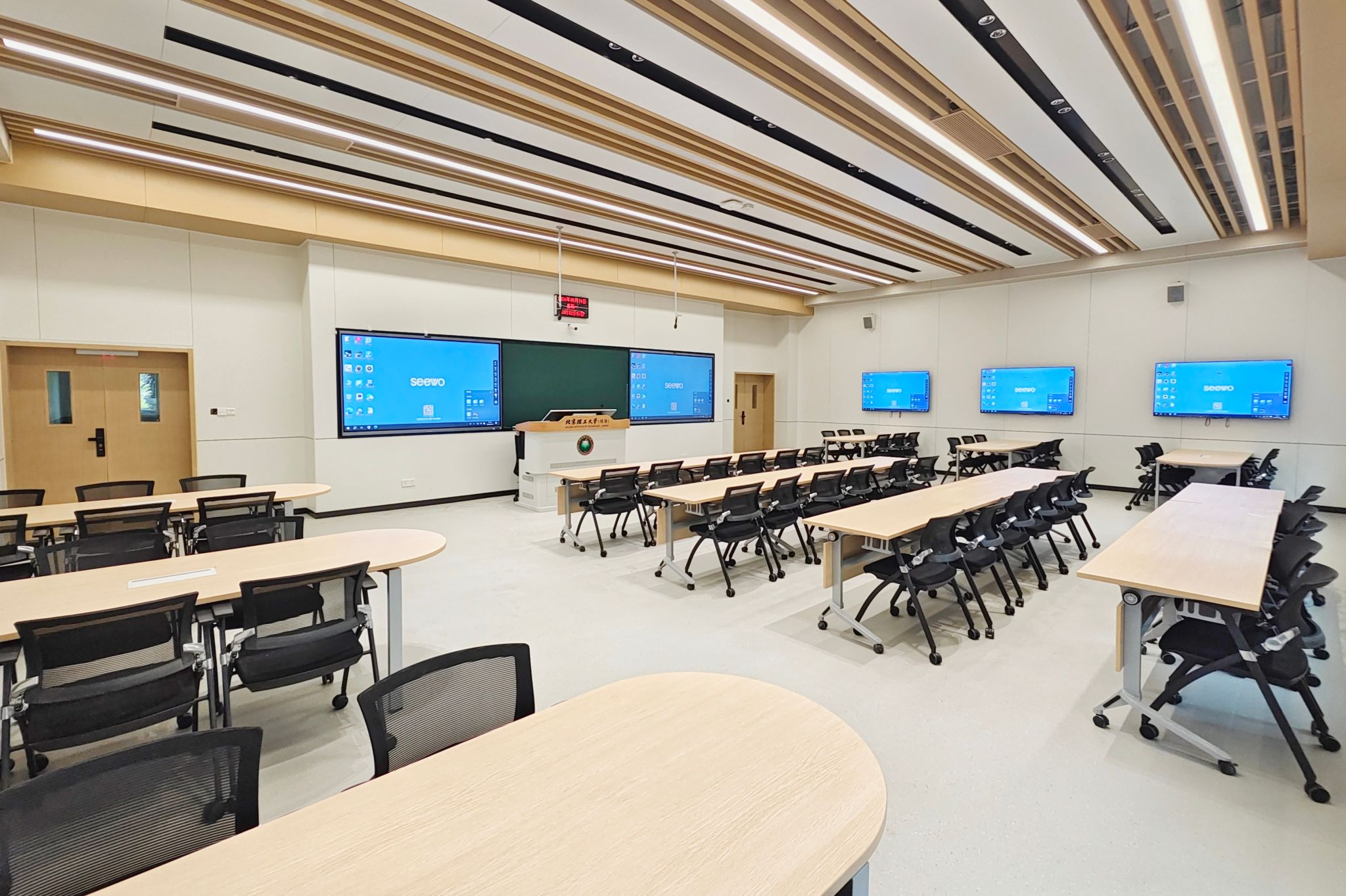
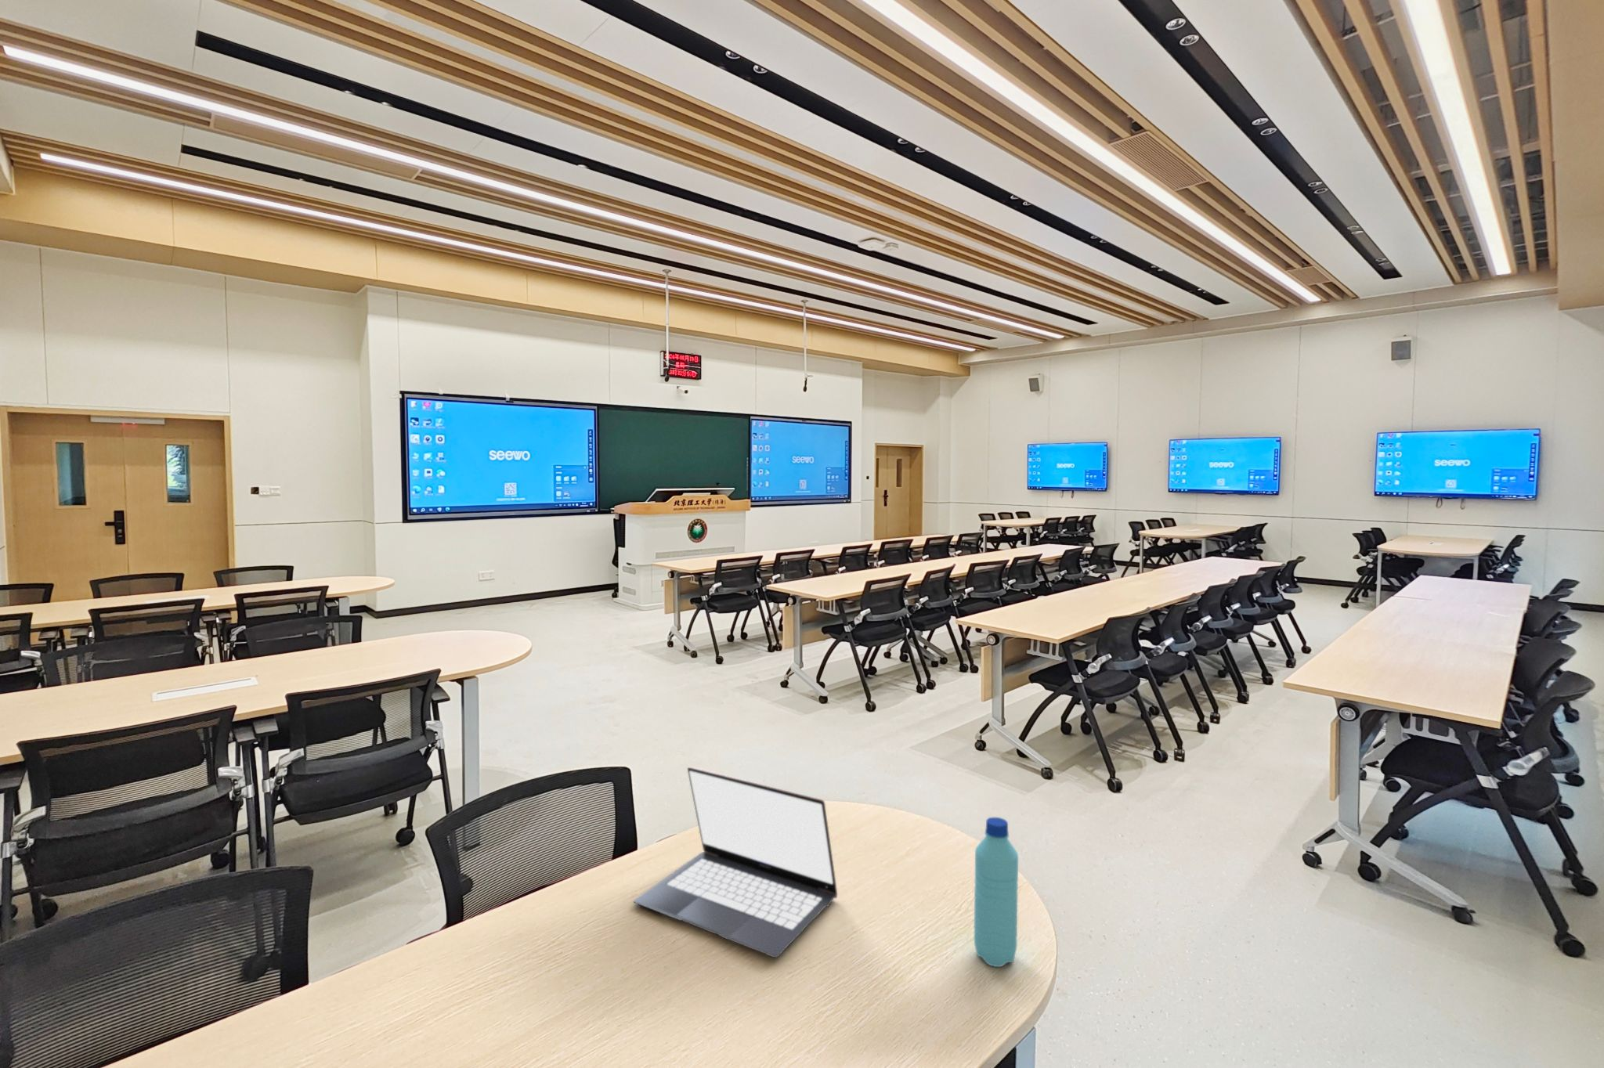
+ laptop [633,765,838,958]
+ water bottle [974,816,1019,968]
